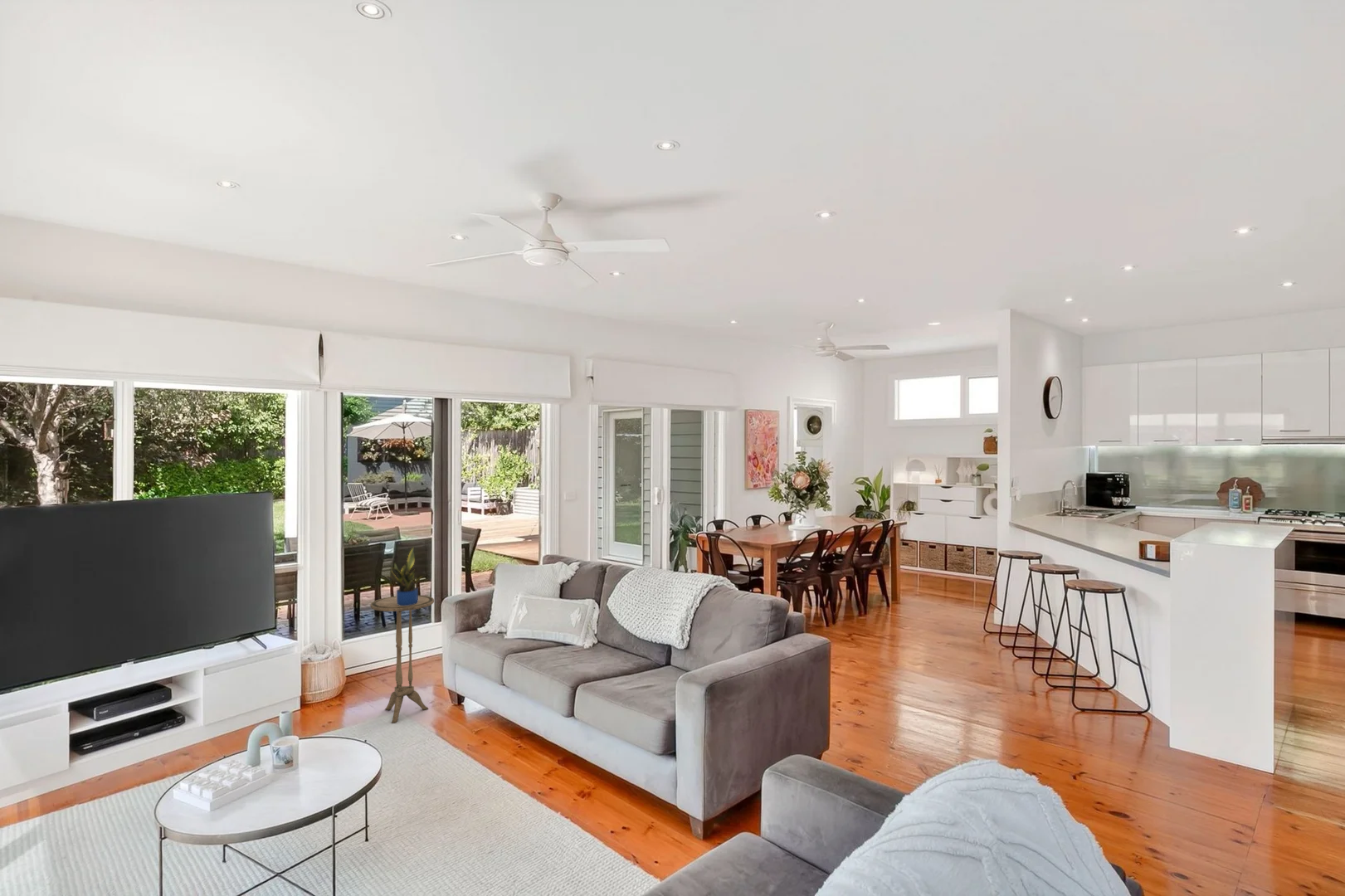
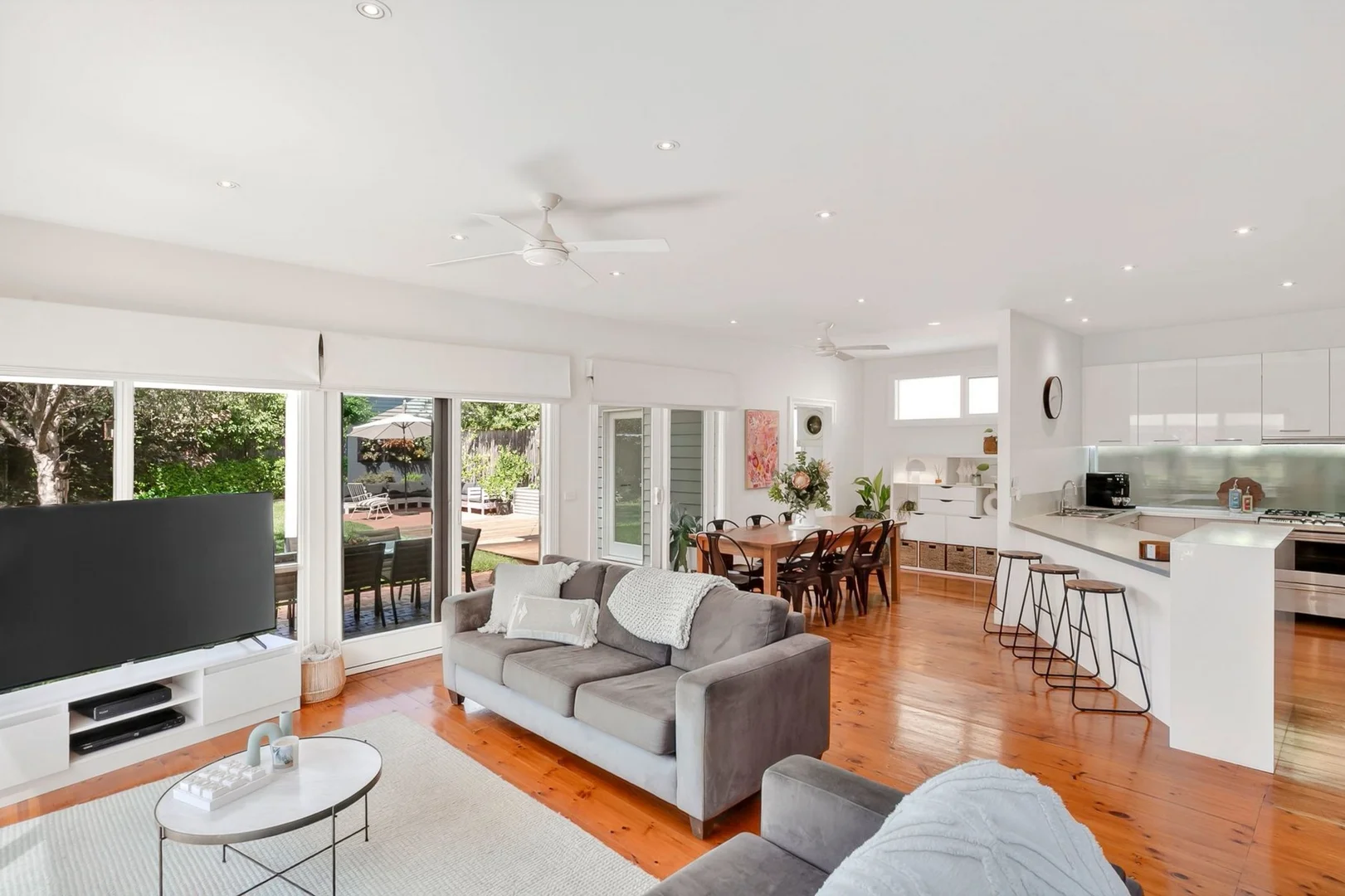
- side table [369,594,435,724]
- potted plant [385,546,425,606]
